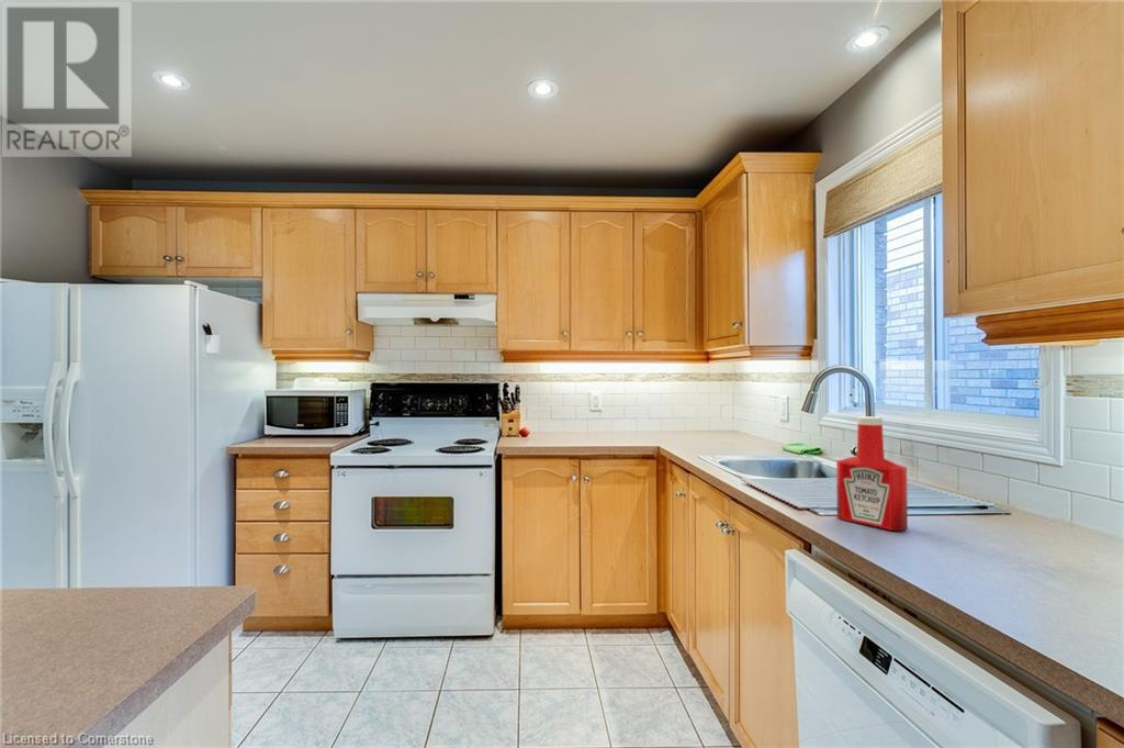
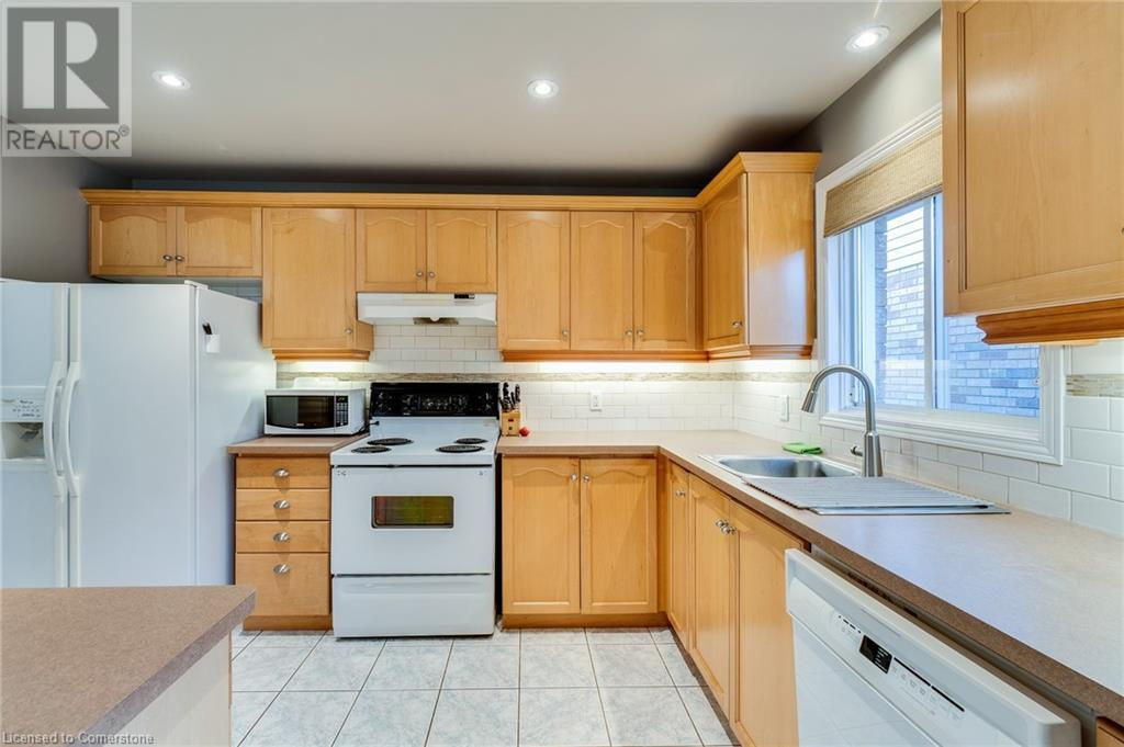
- soap bottle [835,415,909,532]
